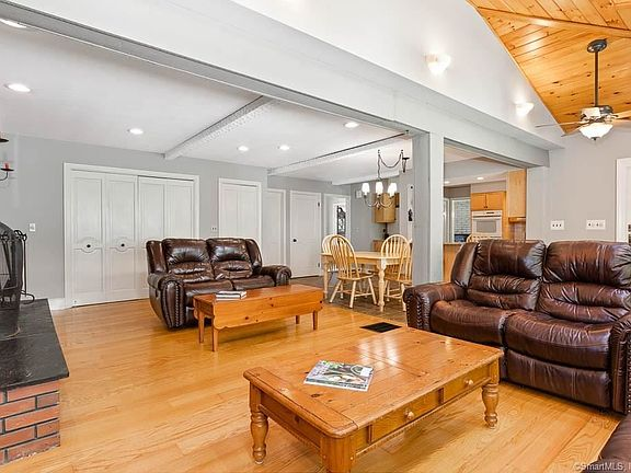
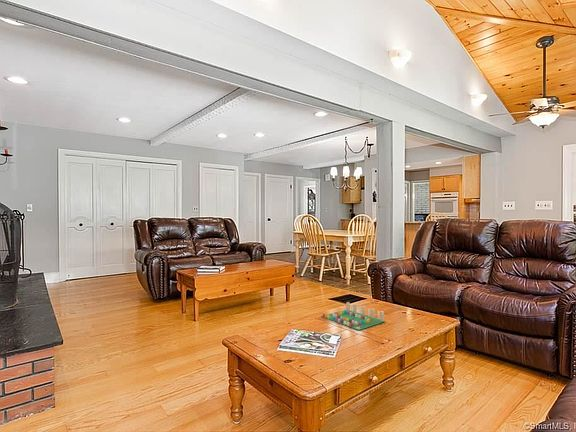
+ board game [320,301,386,331]
